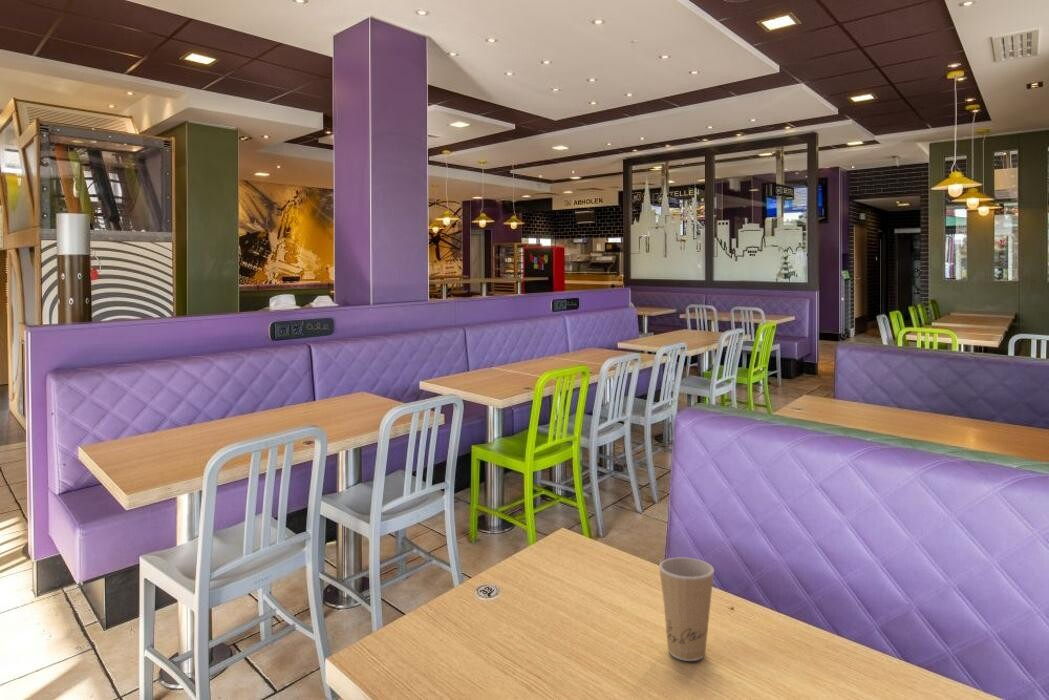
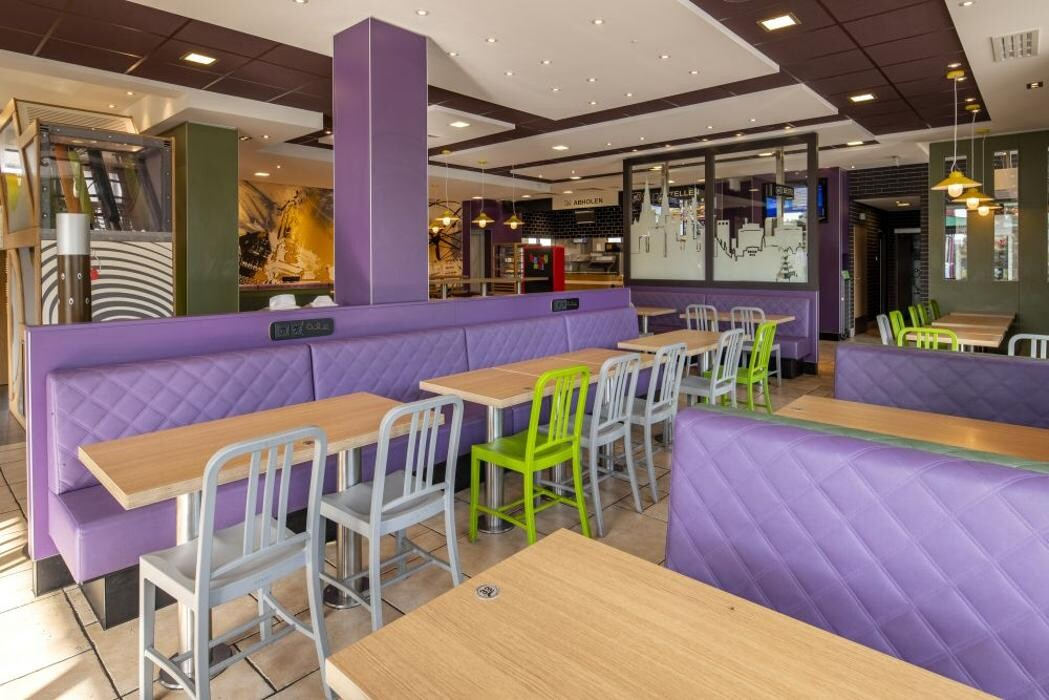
- paper cup [658,557,715,662]
